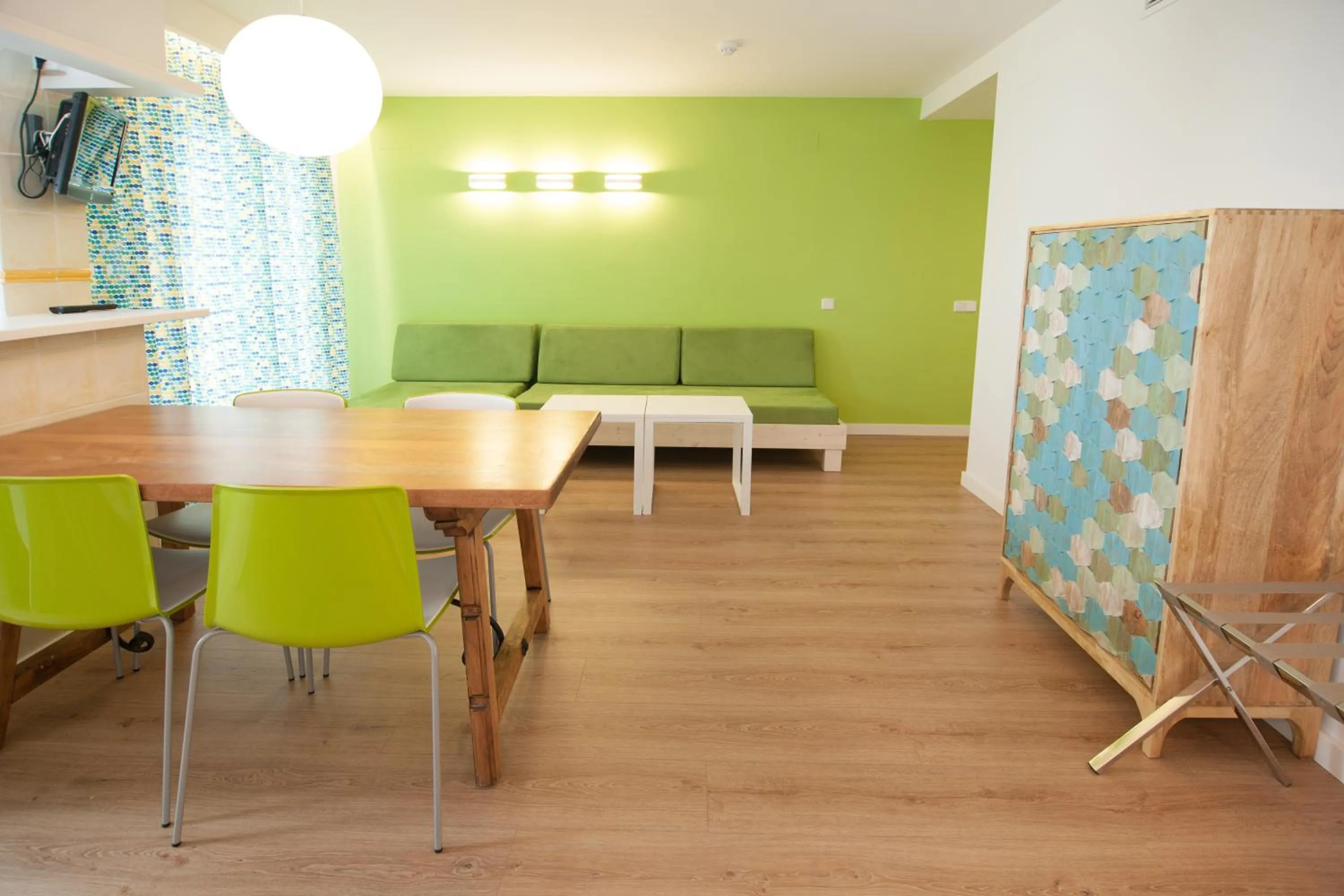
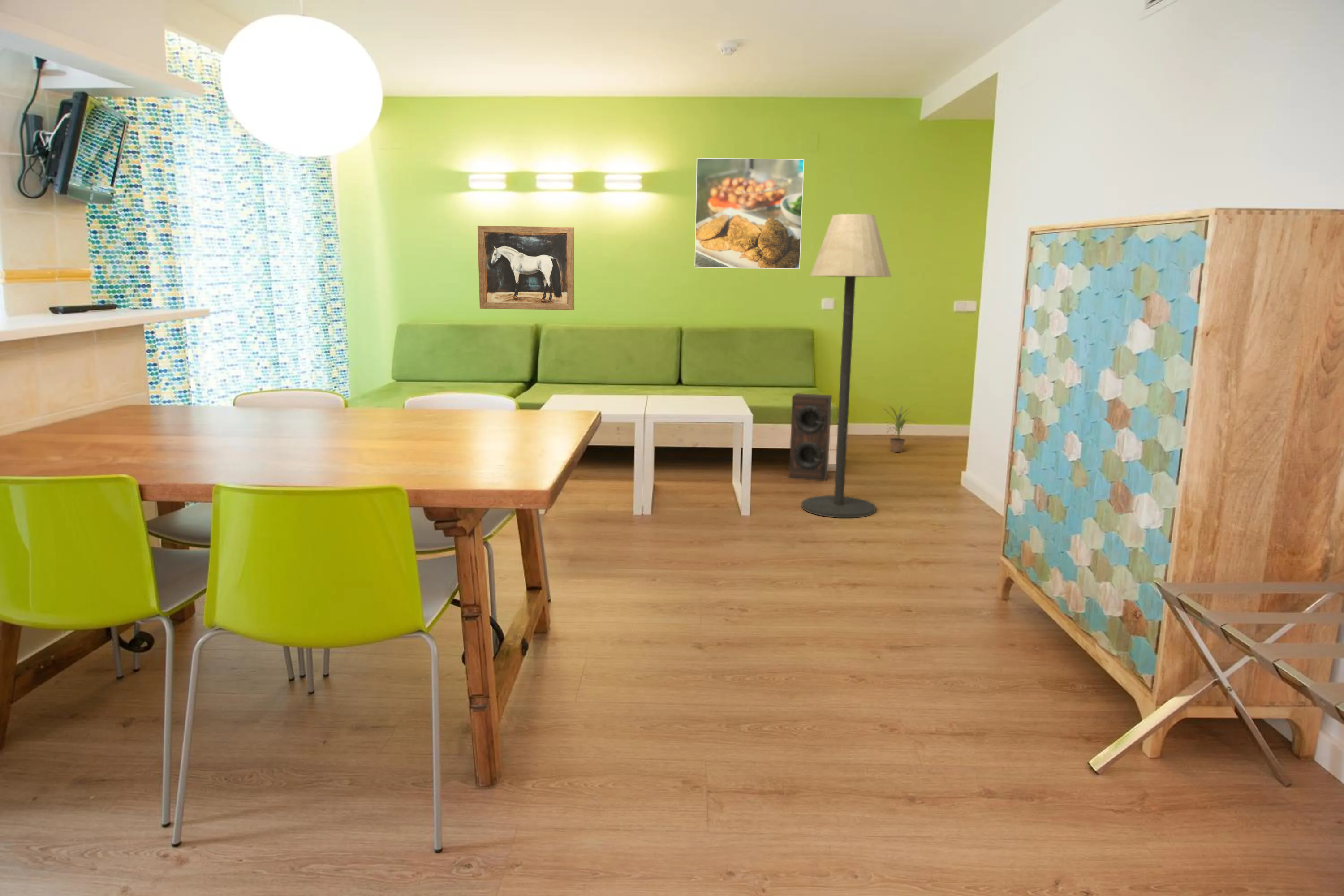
+ potted plant [881,403,919,453]
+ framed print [694,157,805,270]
+ speaker [788,393,832,482]
+ floor lamp [801,213,892,518]
+ wall art [477,225,575,310]
